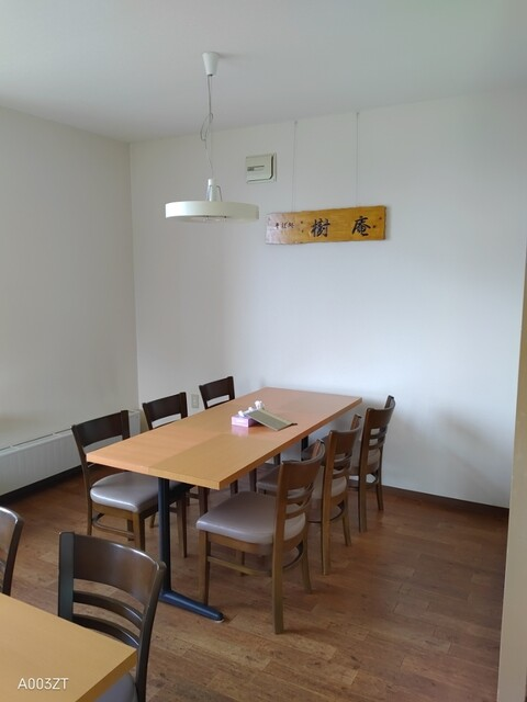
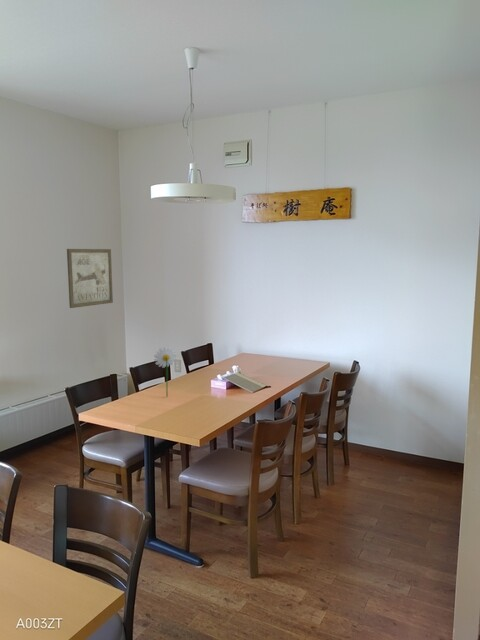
+ flower [153,346,177,398]
+ wall art [66,248,114,309]
